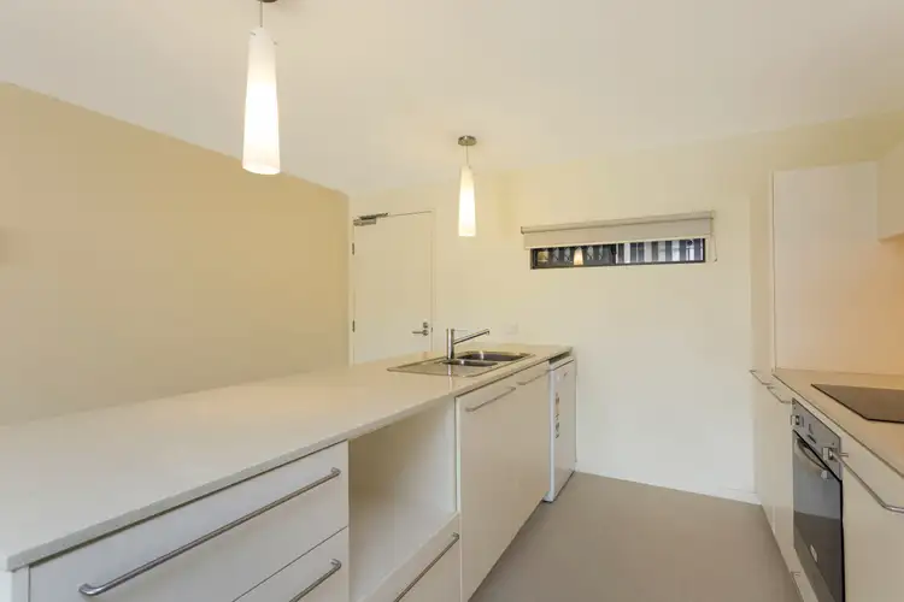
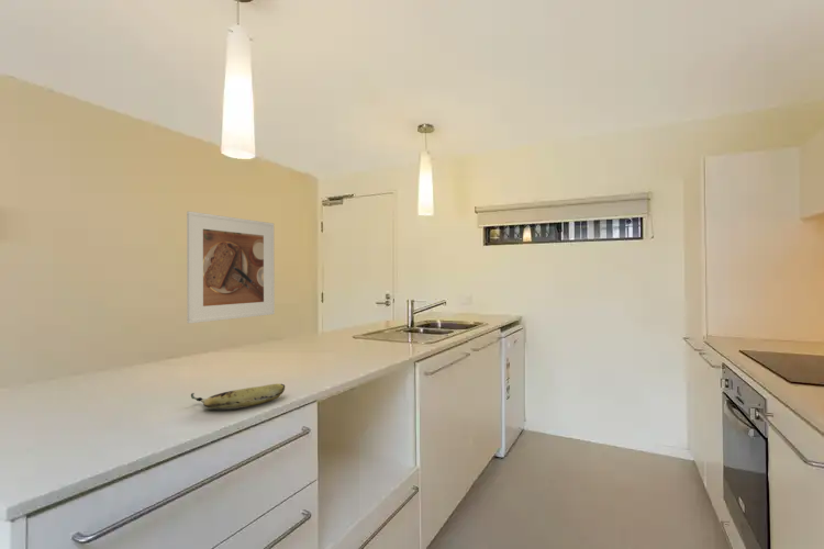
+ fruit [190,383,286,410]
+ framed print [186,211,276,324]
